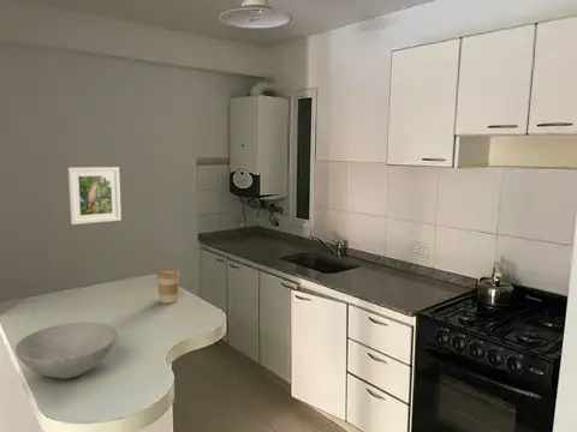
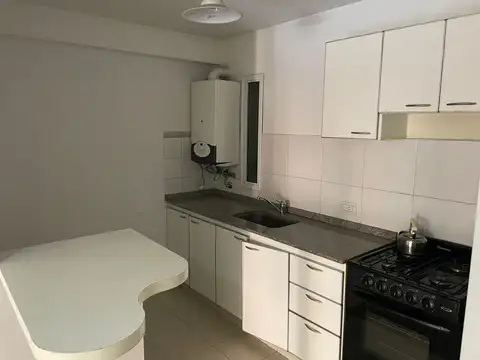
- bowl [13,322,119,380]
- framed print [67,166,123,226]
- coffee cup [155,269,182,305]
